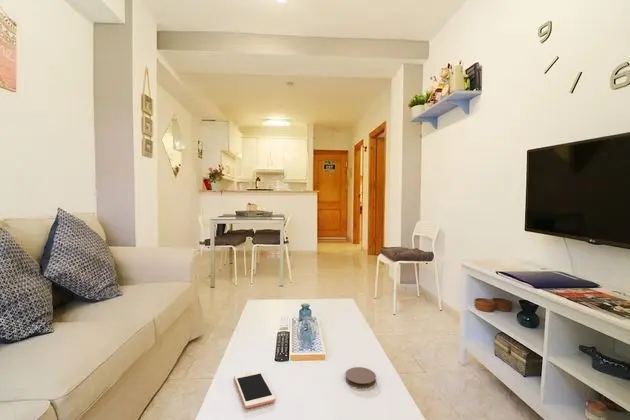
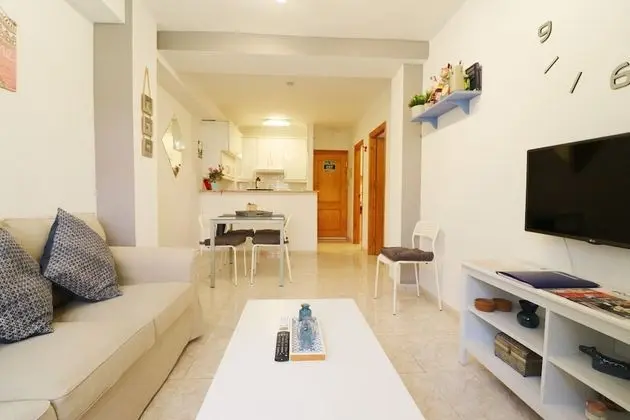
- coaster [344,366,377,389]
- cell phone [233,369,276,409]
